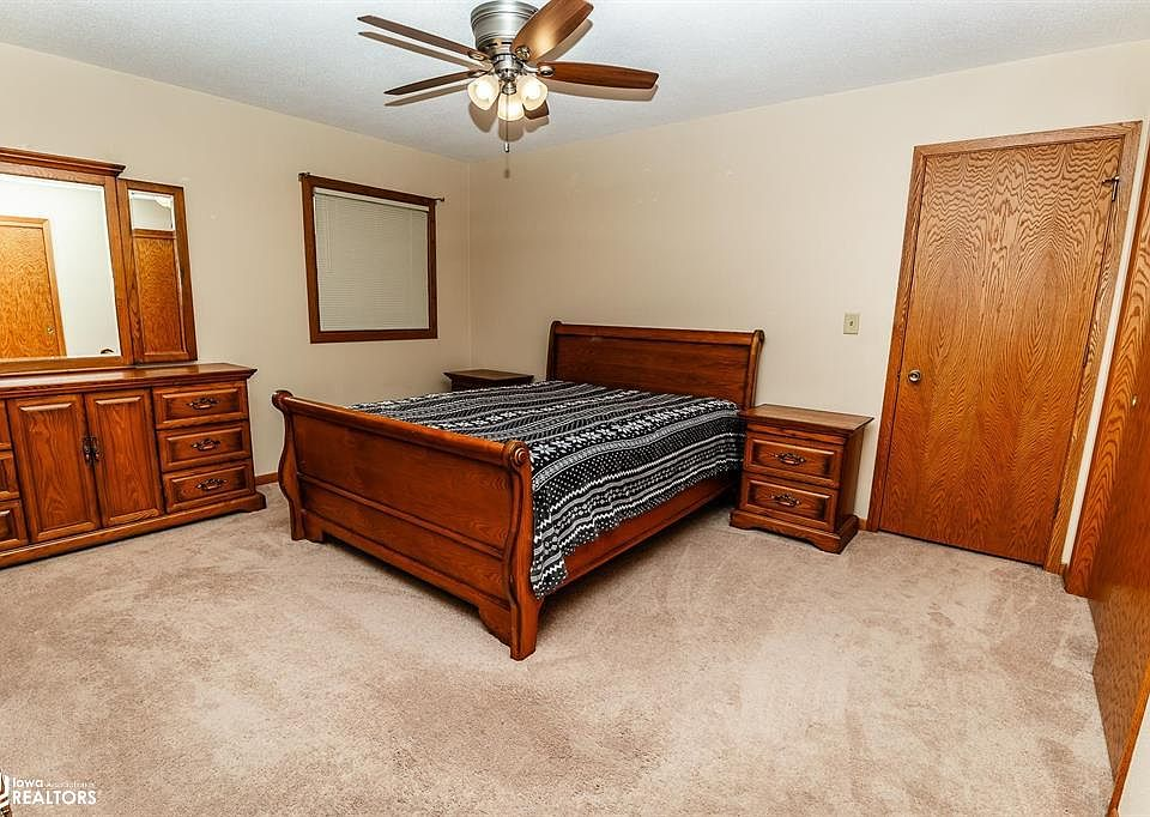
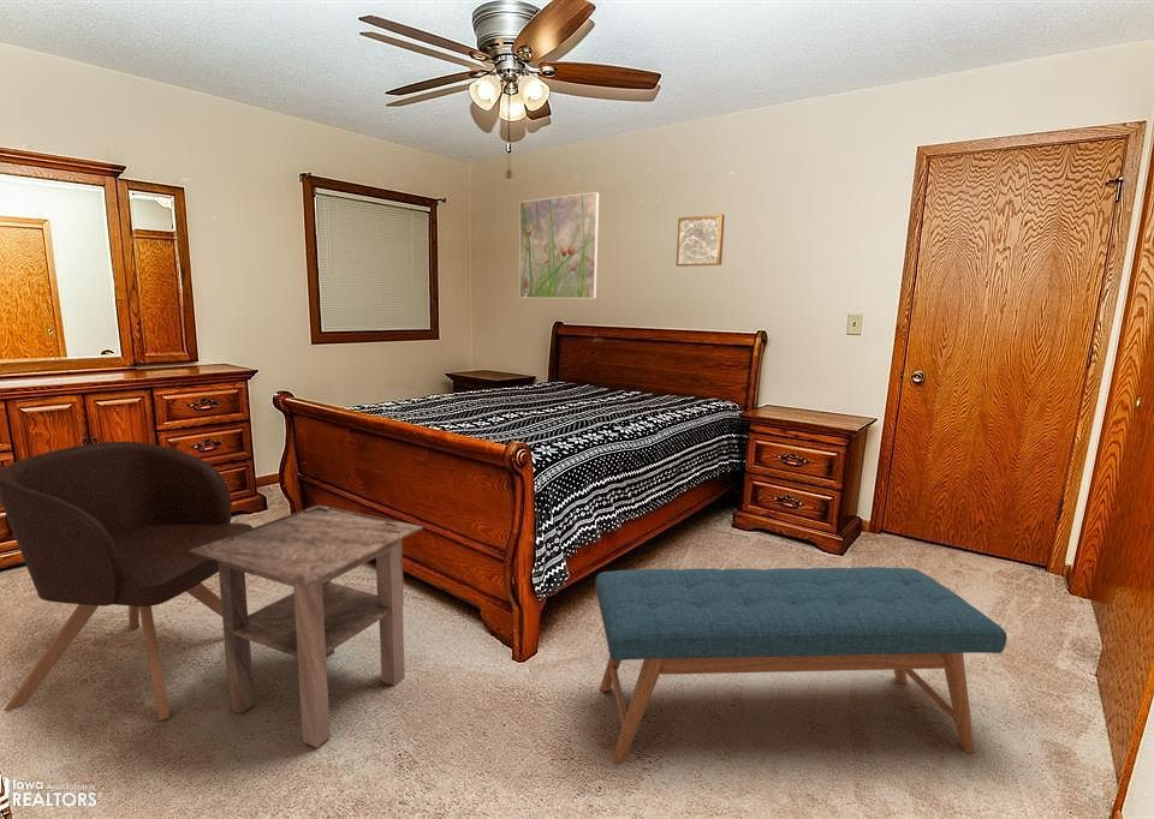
+ wall art [676,214,726,268]
+ armchair [0,441,254,721]
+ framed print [518,191,600,300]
+ bench [594,566,1009,766]
+ side table [189,504,424,749]
